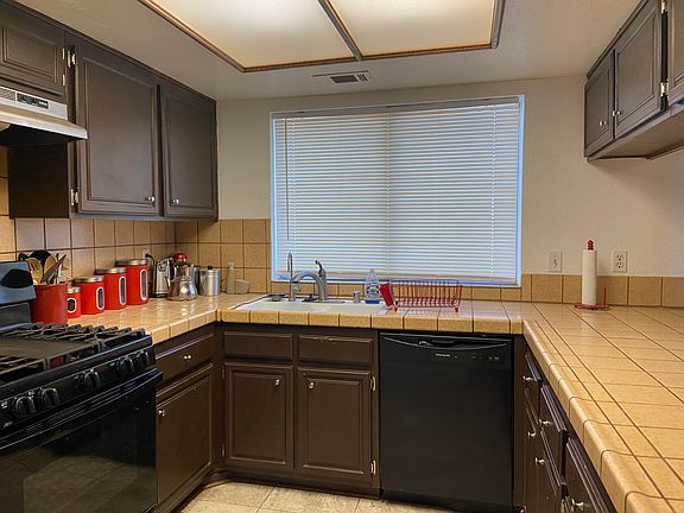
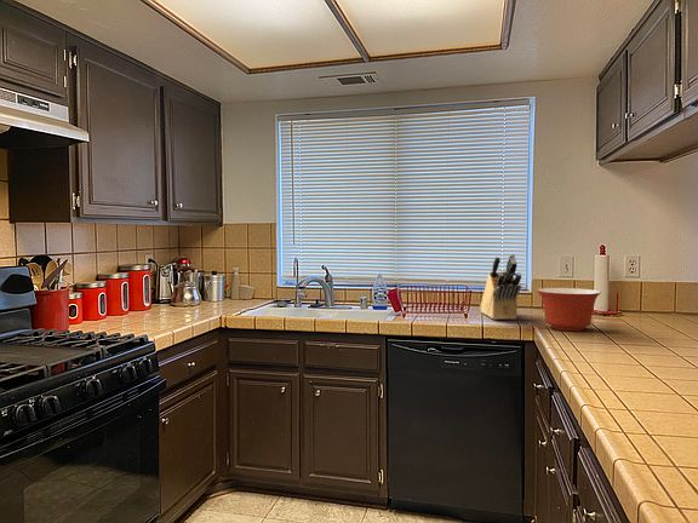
+ knife block [479,252,522,321]
+ mixing bowl [536,287,602,332]
